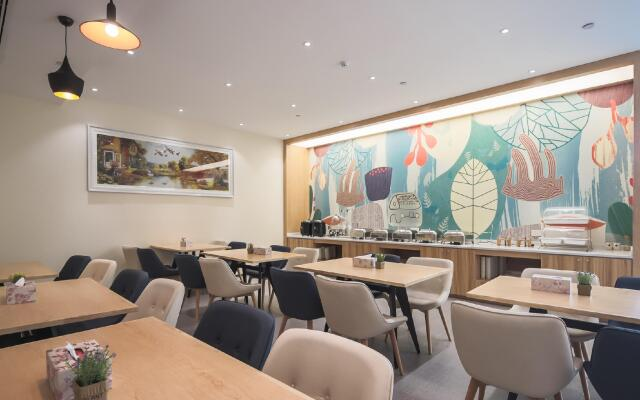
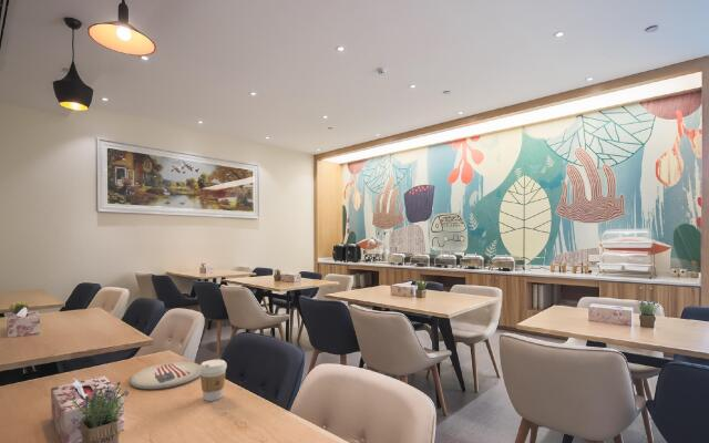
+ coffee cup [199,359,228,402]
+ plate [129,360,201,390]
